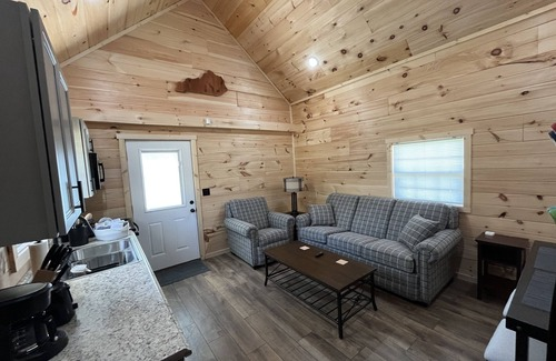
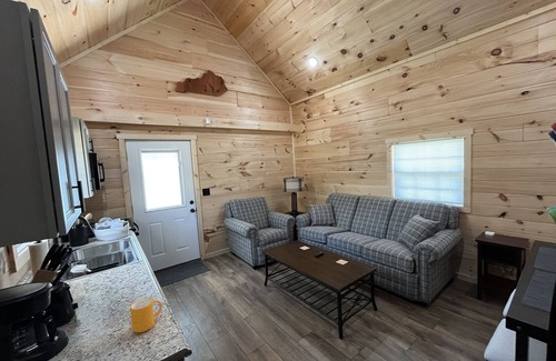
+ mug [129,298,163,334]
